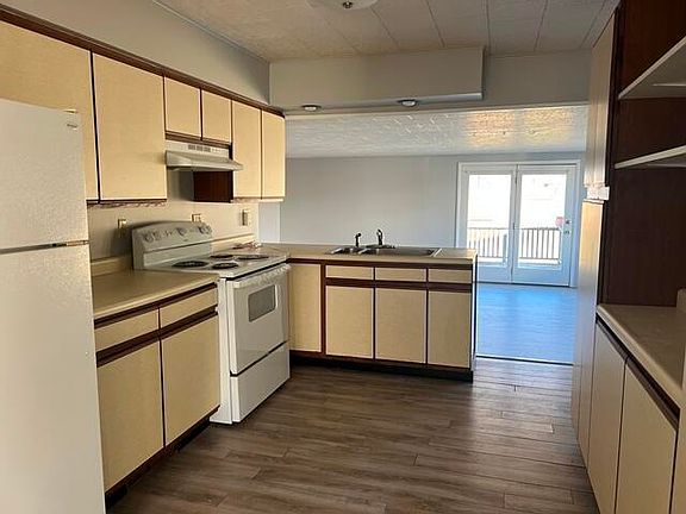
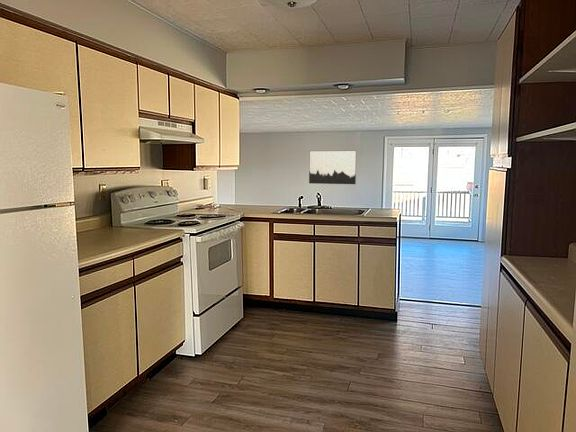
+ wall art [308,150,357,185]
